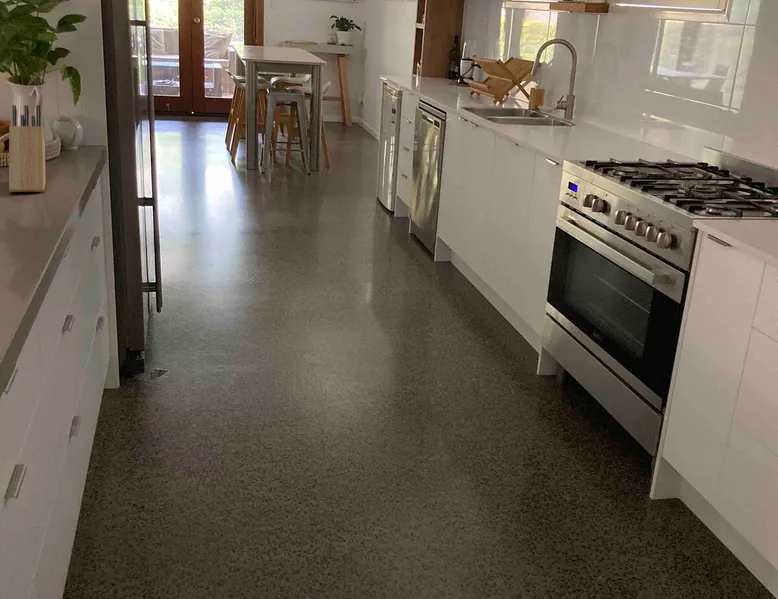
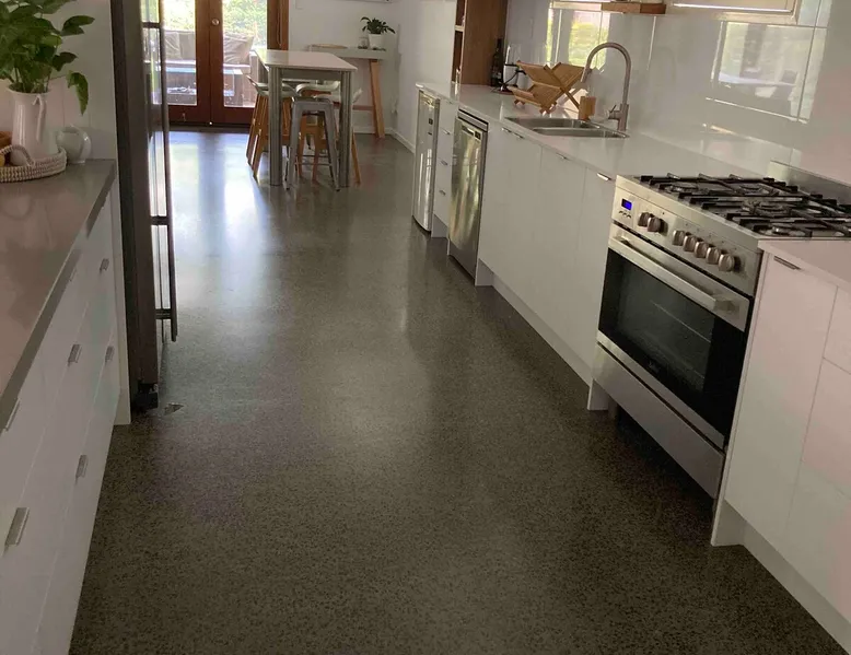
- knife block [8,104,47,193]
